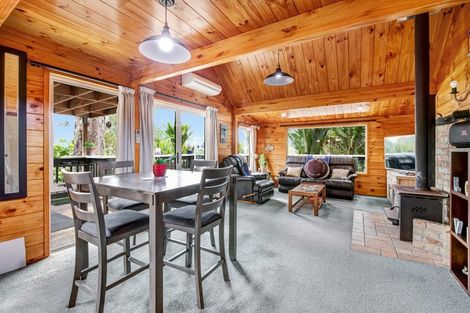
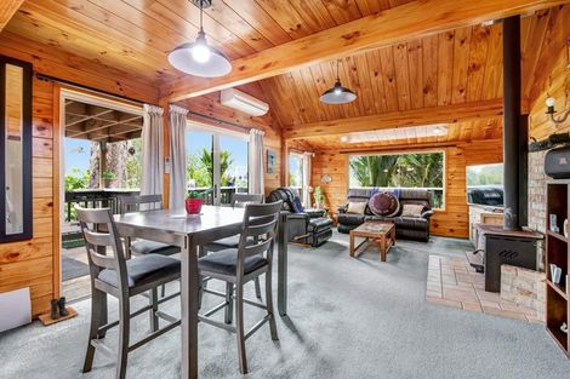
+ boots [38,295,80,326]
